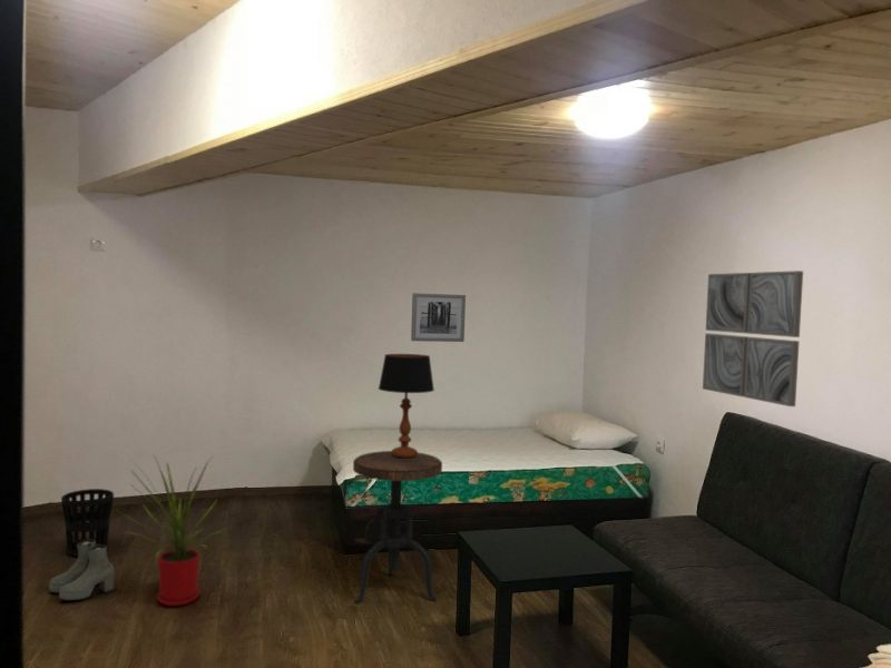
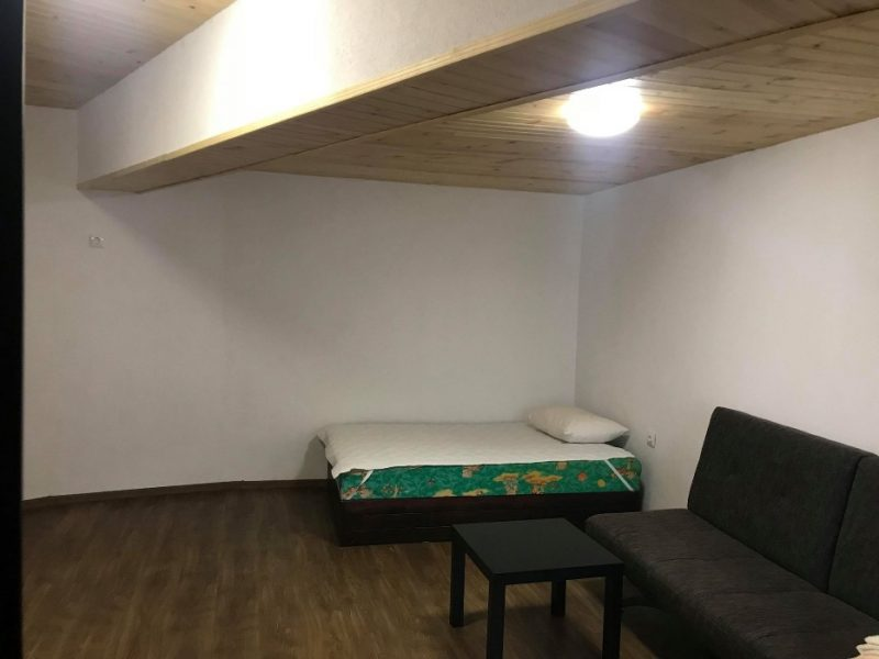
- wall art [702,269,804,407]
- wall art [410,292,467,343]
- side table [352,450,443,605]
- boots [48,540,115,601]
- table lamp [378,353,435,459]
- house plant [117,453,237,607]
- wastebasket [60,488,115,558]
